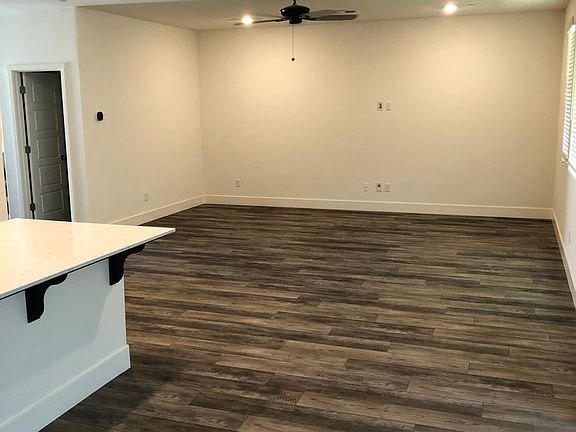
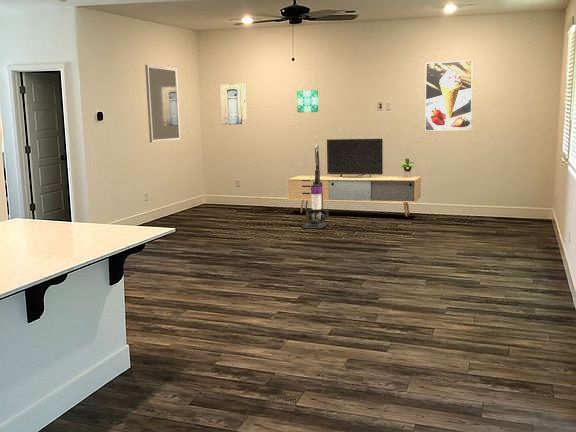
+ media console [286,138,422,217]
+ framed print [424,59,473,132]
+ wall art [219,82,248,126]
+ wall art [296,89,319,113]
+ home mirror [144,64,182,143]
+ vacuum cleaner [302,143,329,230]
